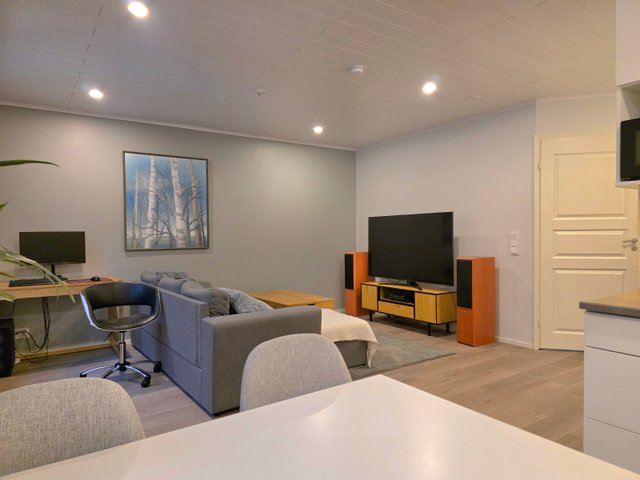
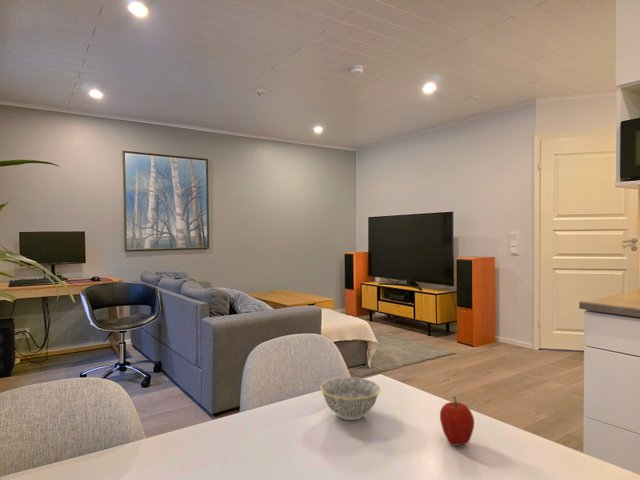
+ fruit [439,396,475,447]
+ bowl [319,376,382,421]
